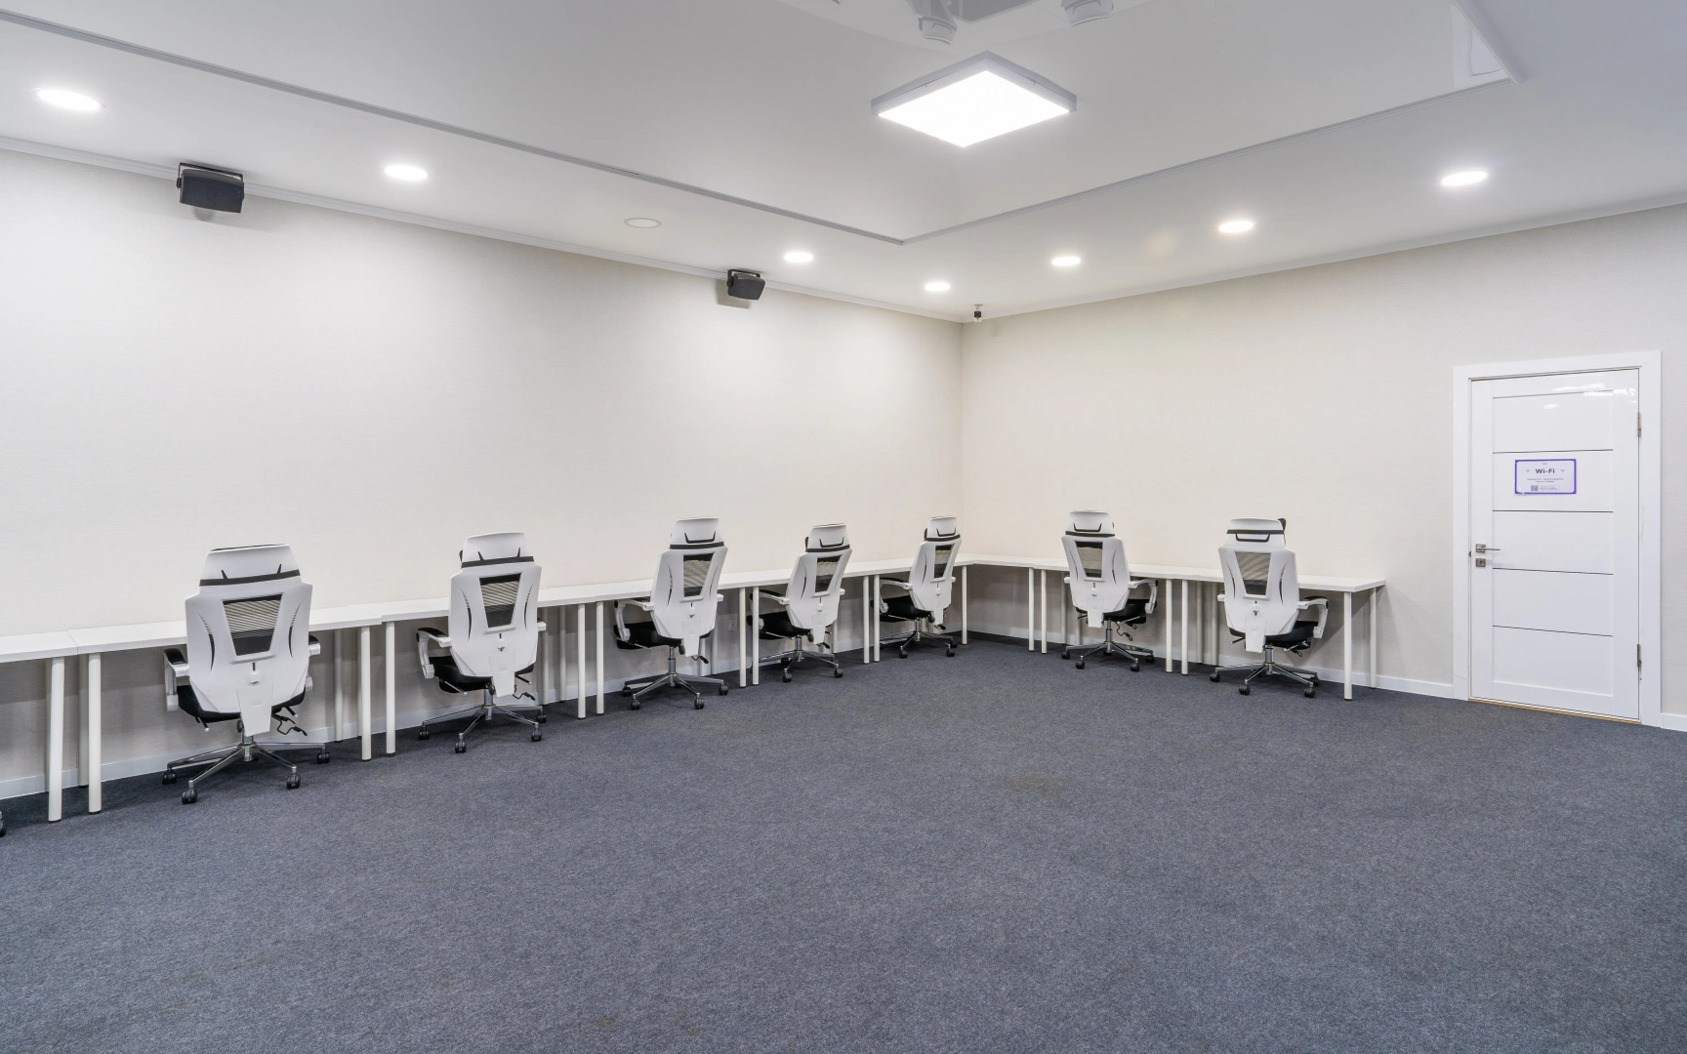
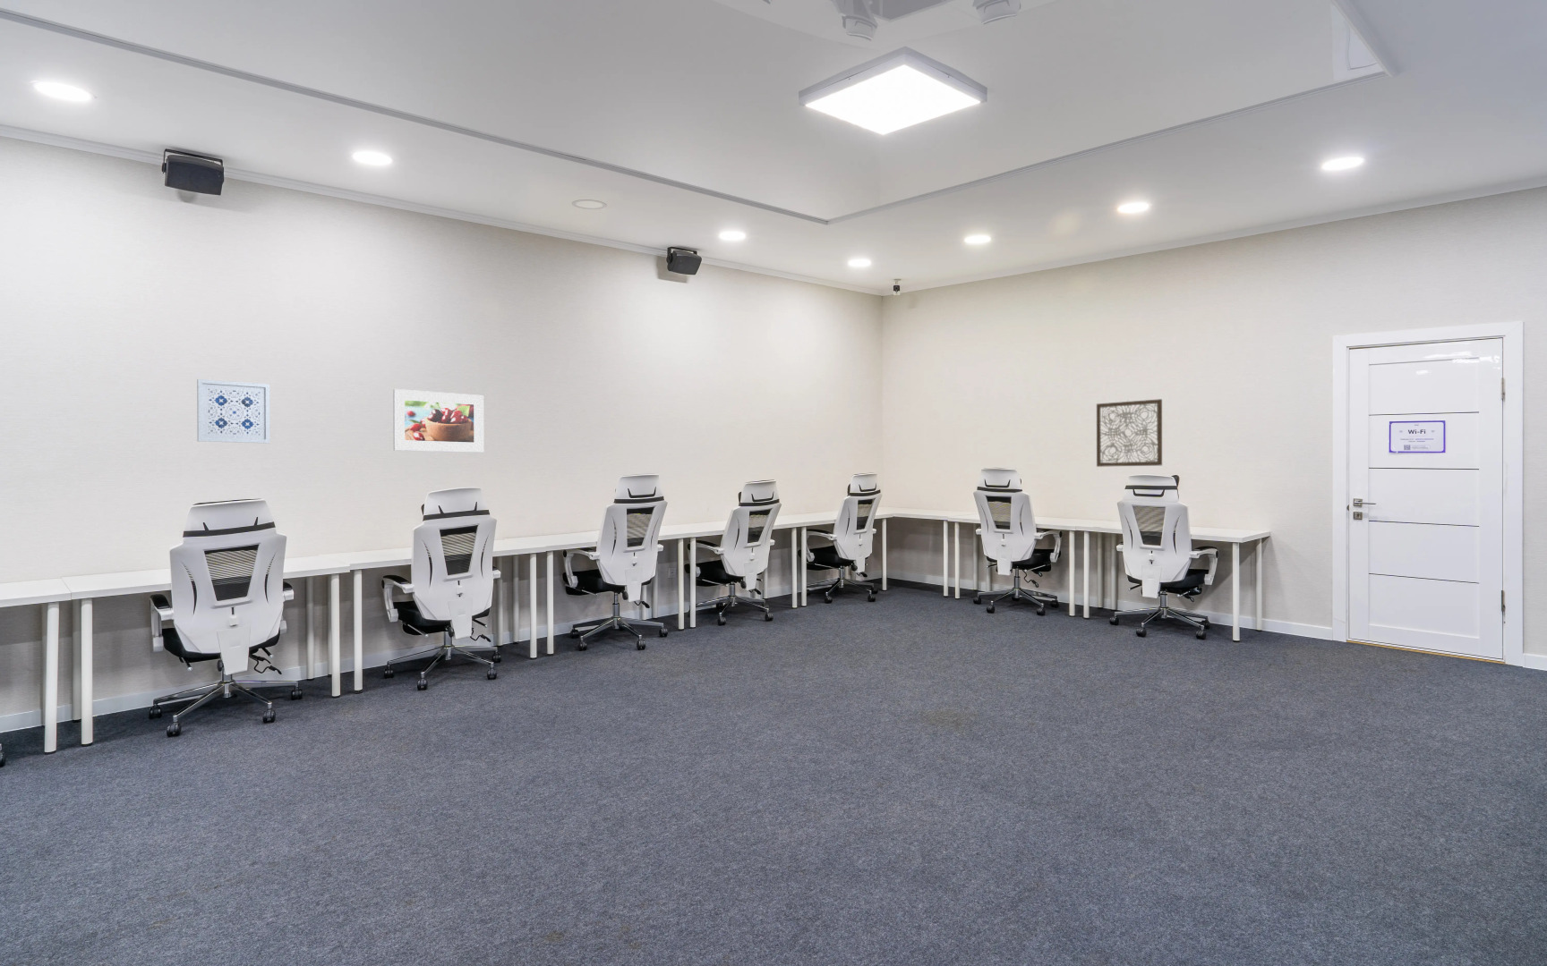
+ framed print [392,388,484,453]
+ wall art [1096,398,1163,467]
+ wall art [196,378,271,444]
